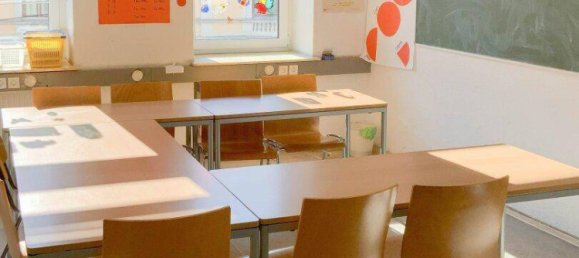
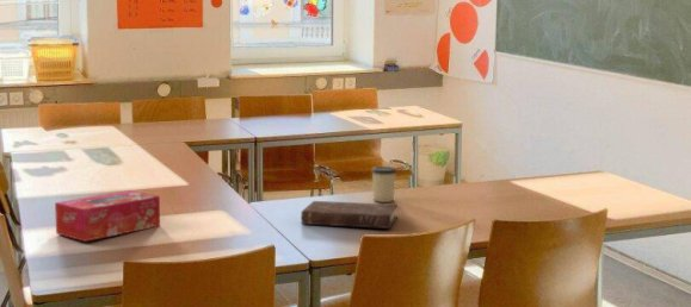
+ book [300,200,399,230]
+ cup [370,165,397,203]
+ tissue box [54,189,161,243]
